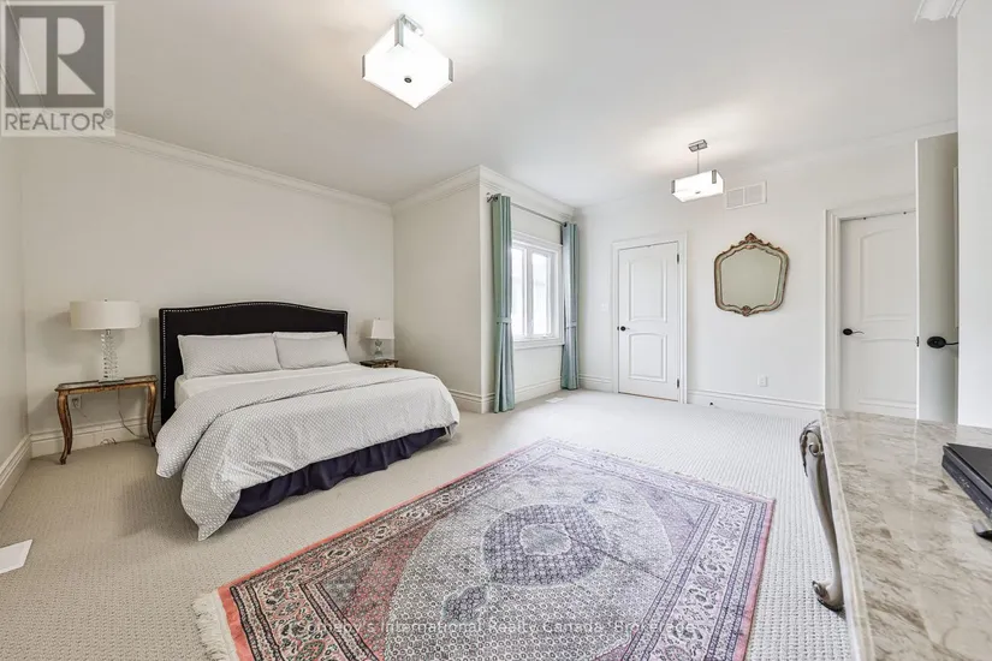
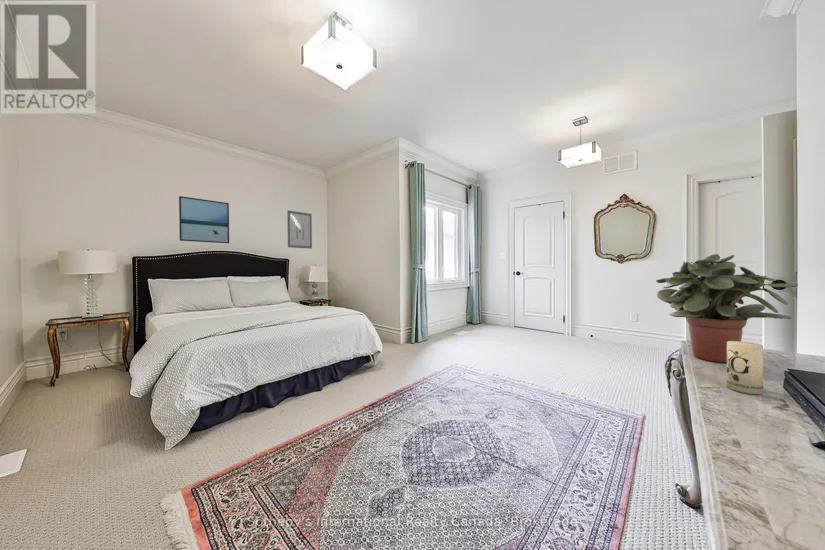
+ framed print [178,195,230,244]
+ wall art [286,209,313,250]
+ candle [726,341,764,395]
+ potted plant [655,253,799,363]
